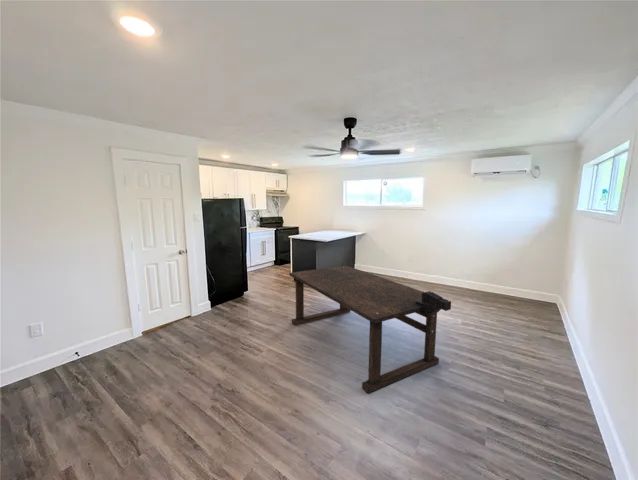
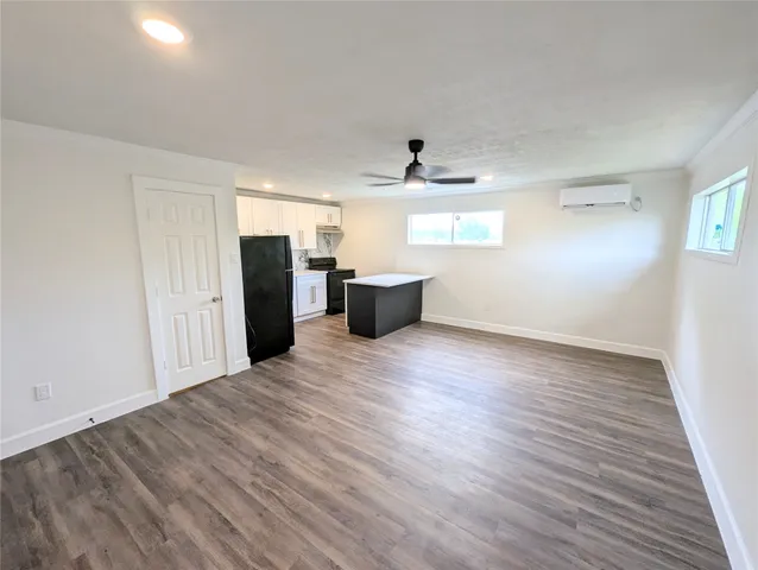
- dining table [288,265,452,394]
